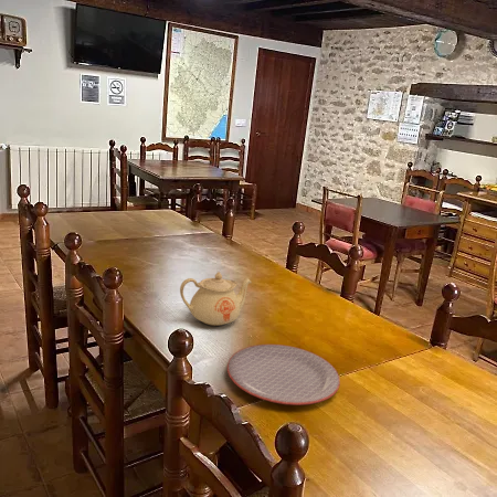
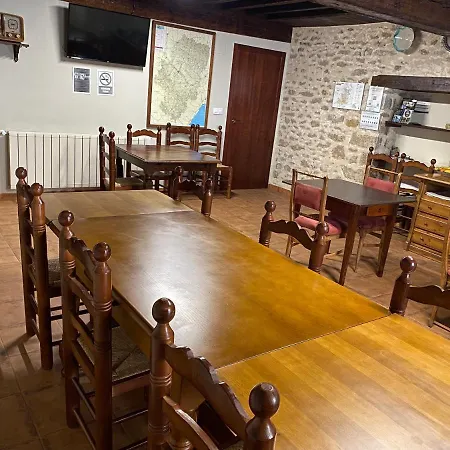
- teapot [179,271,252,327]
- plate [226,343,341,406]
